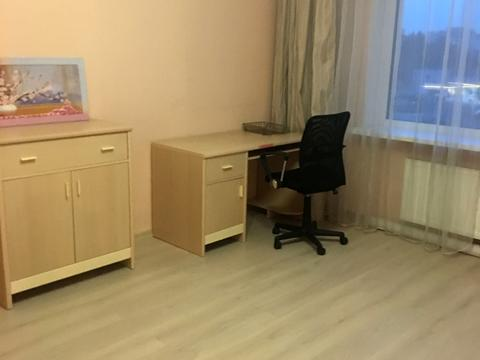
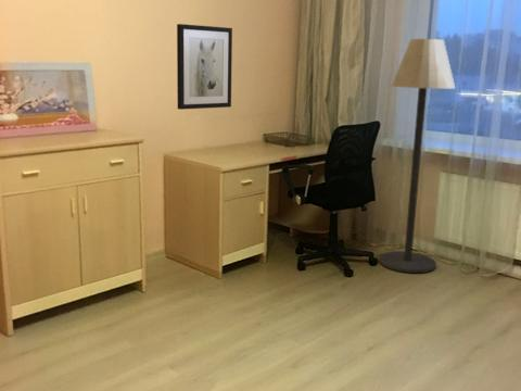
+ floor lamp [378,38,456,274]
+ wall art [176,23,233,111]
